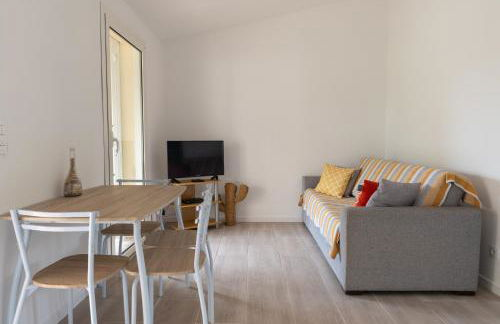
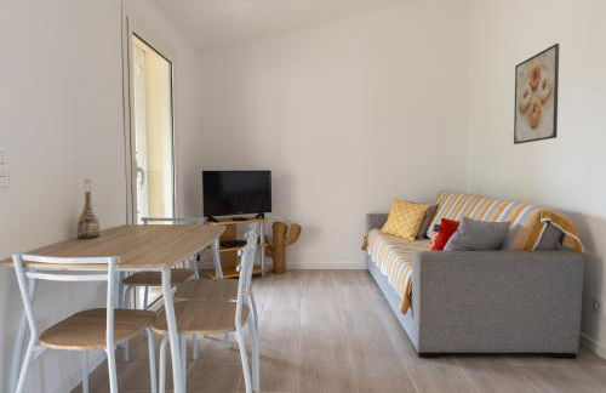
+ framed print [513,42,560,146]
